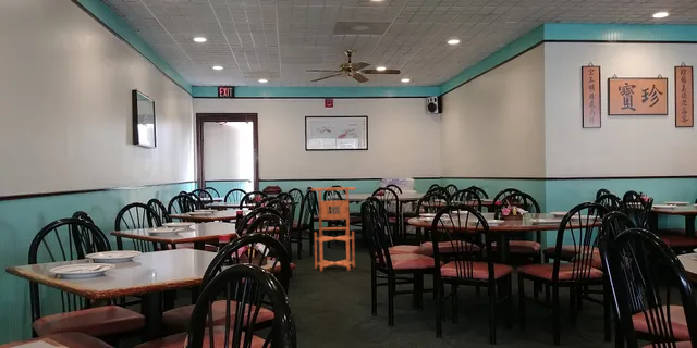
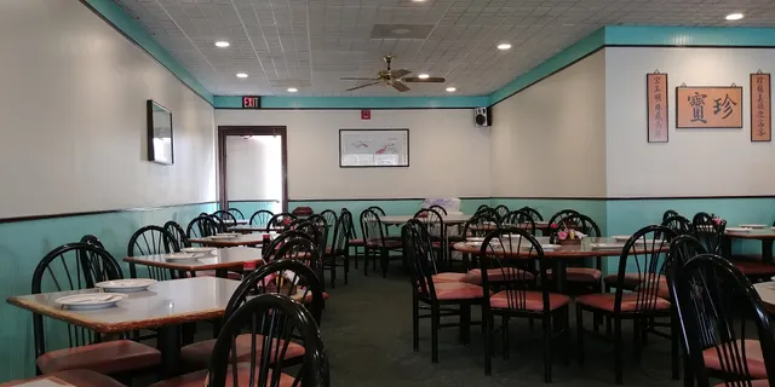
- chair [310,186,357,272]
